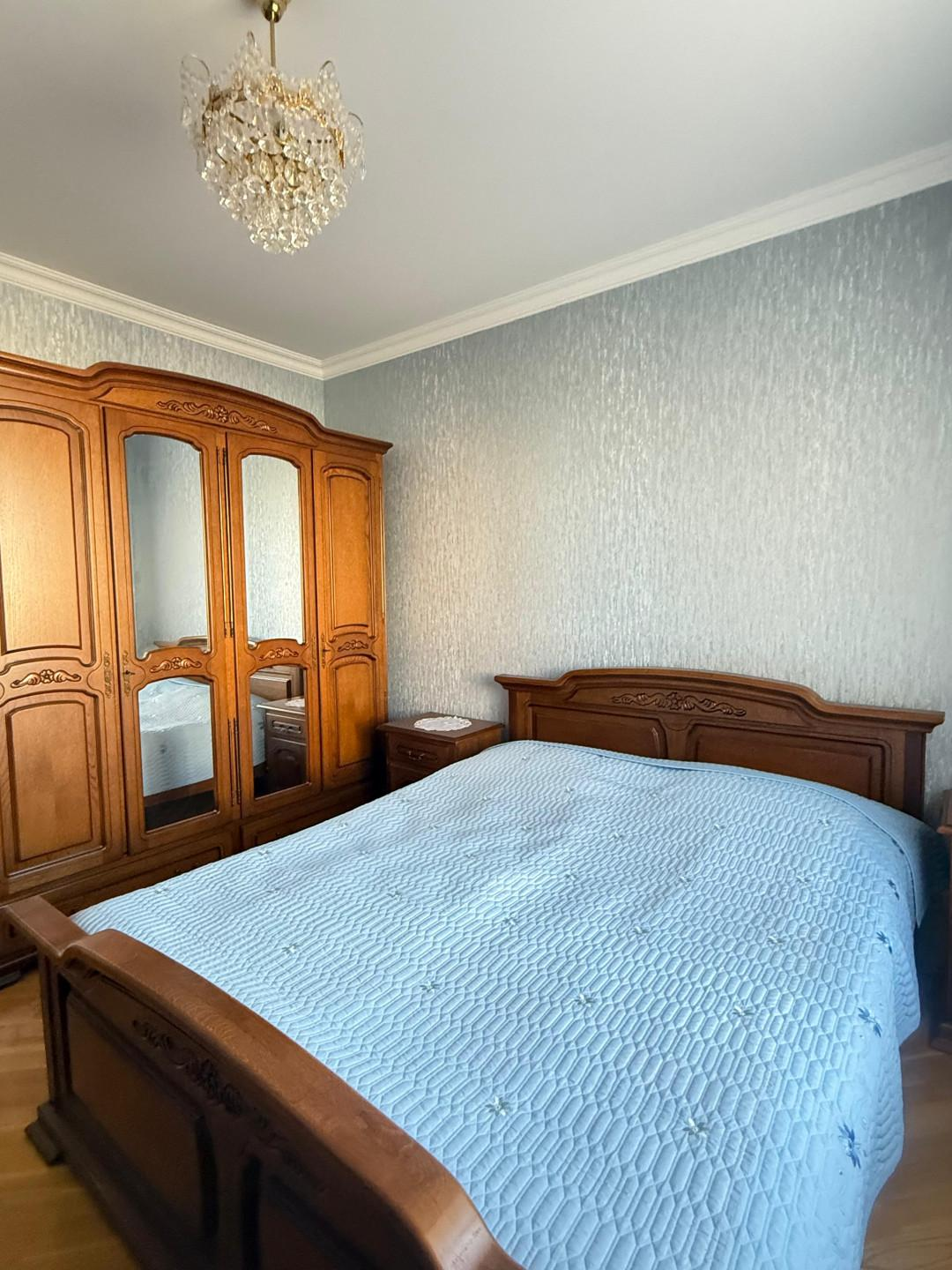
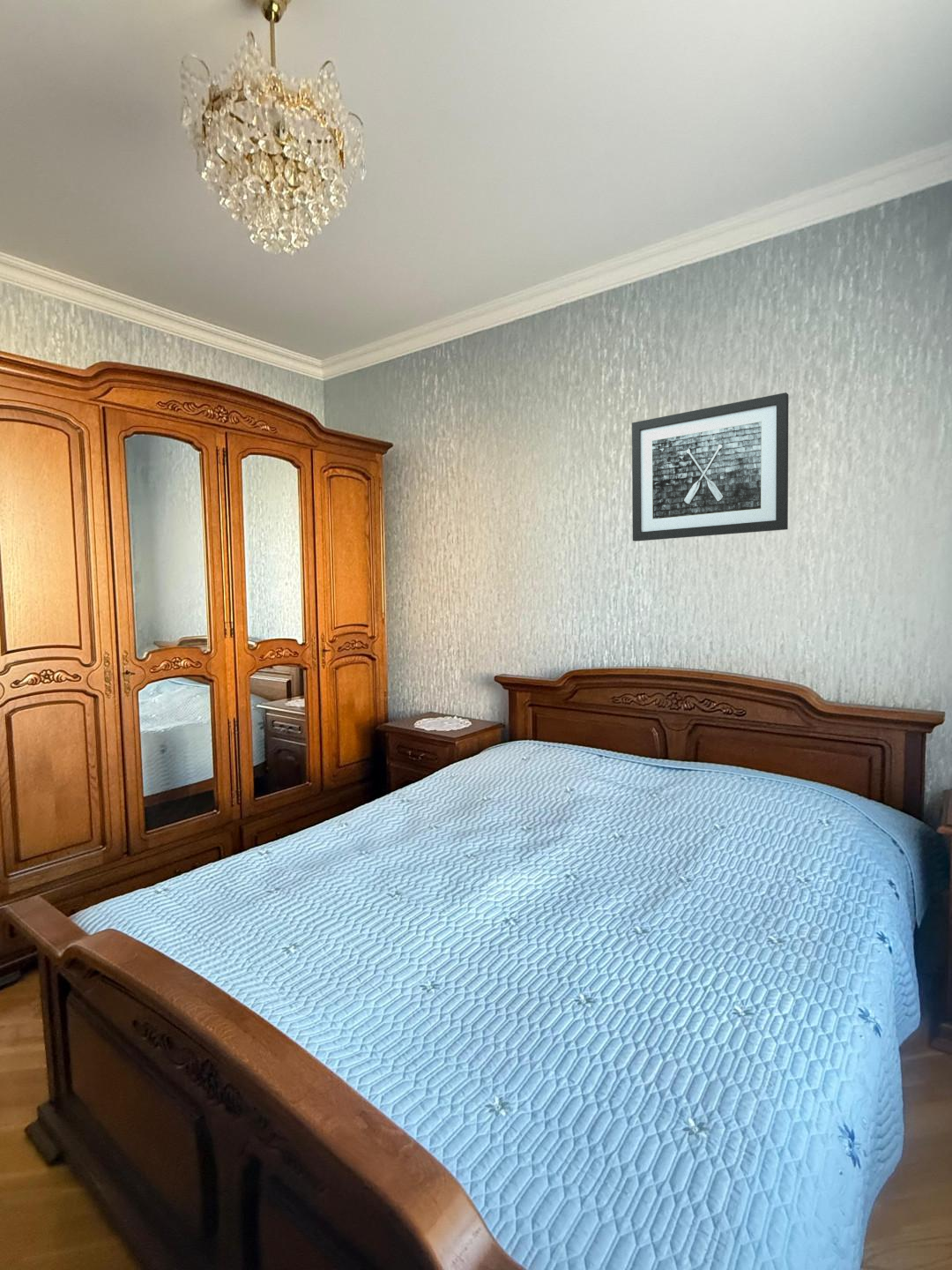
+ wall art [631,392,790,542]
